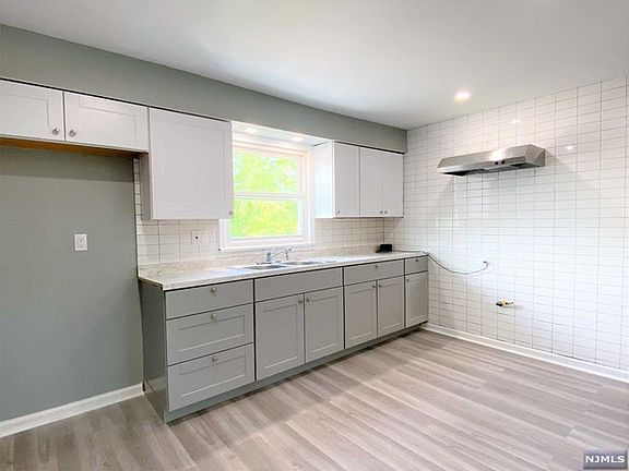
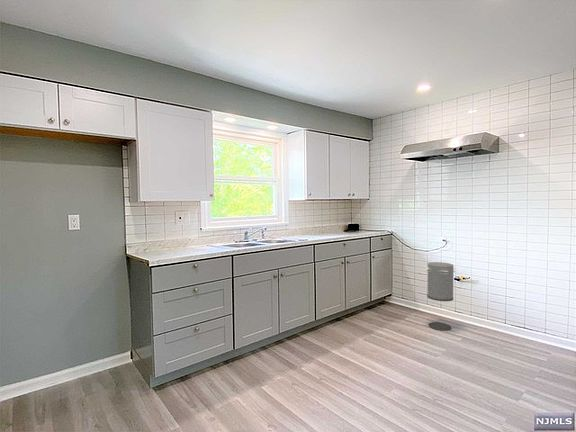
+ trash can [424,261,457,331]
